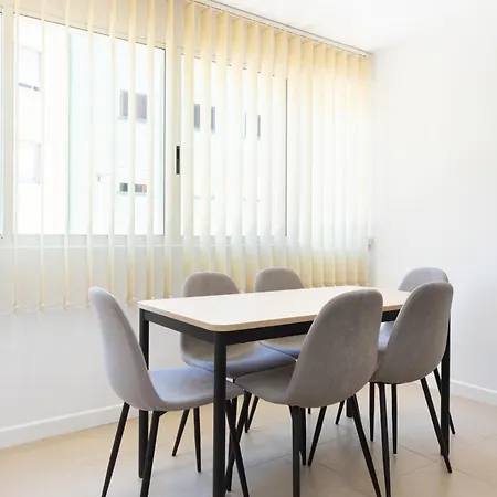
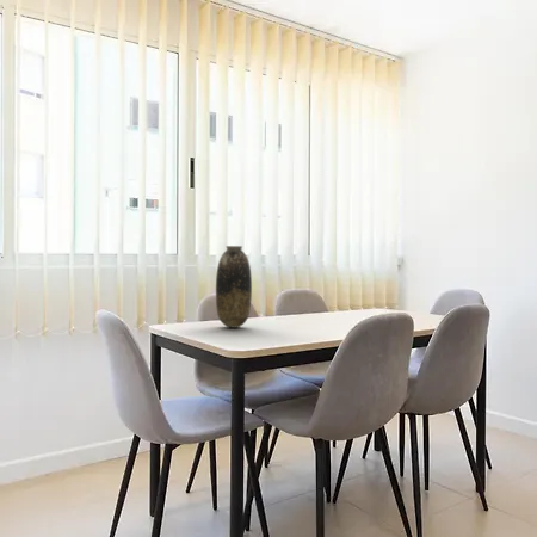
+ vase [215,245,253,329]
